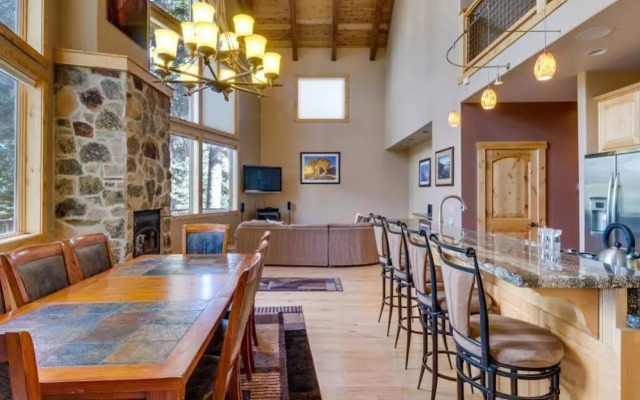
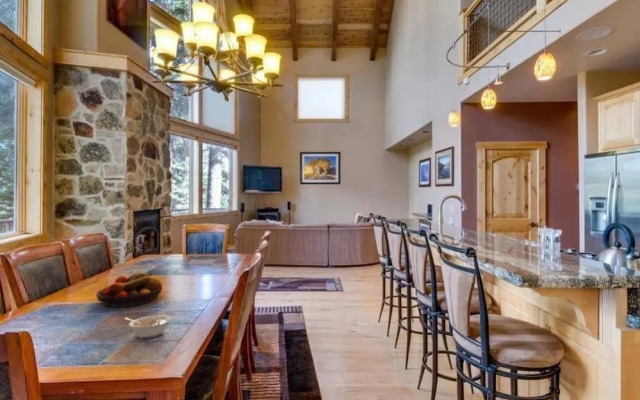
+ legume [123,314,171,339]
+ fruit bowl [95,270,164,308]
